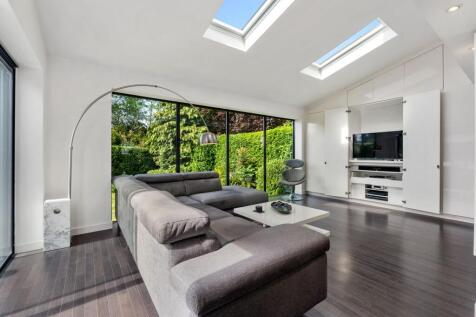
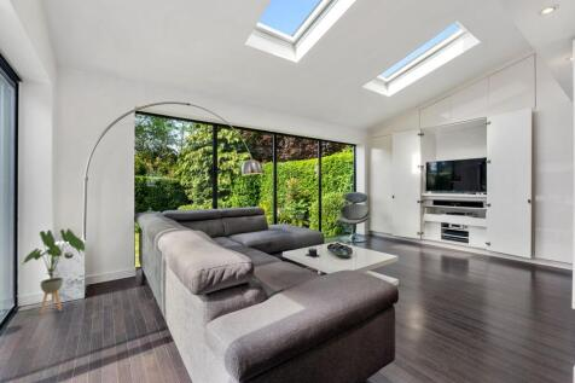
+ house plant [22,227,86,315]
